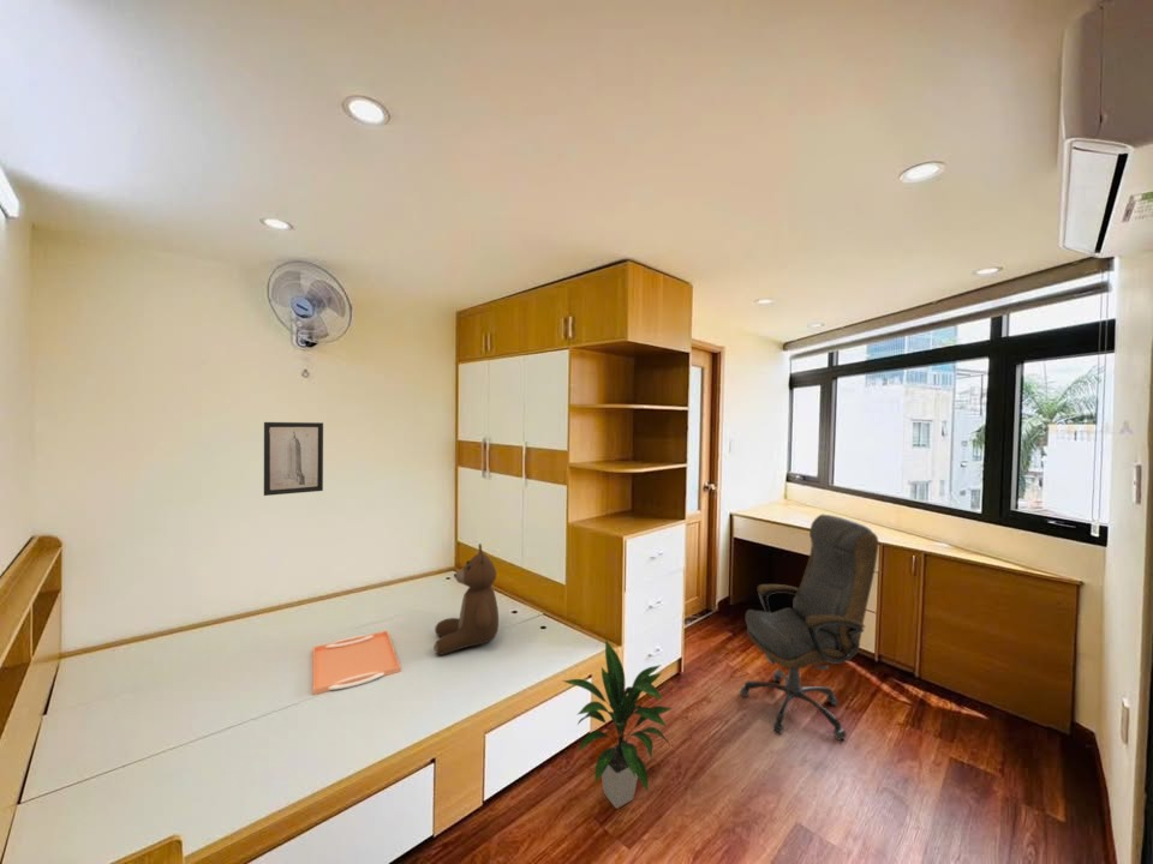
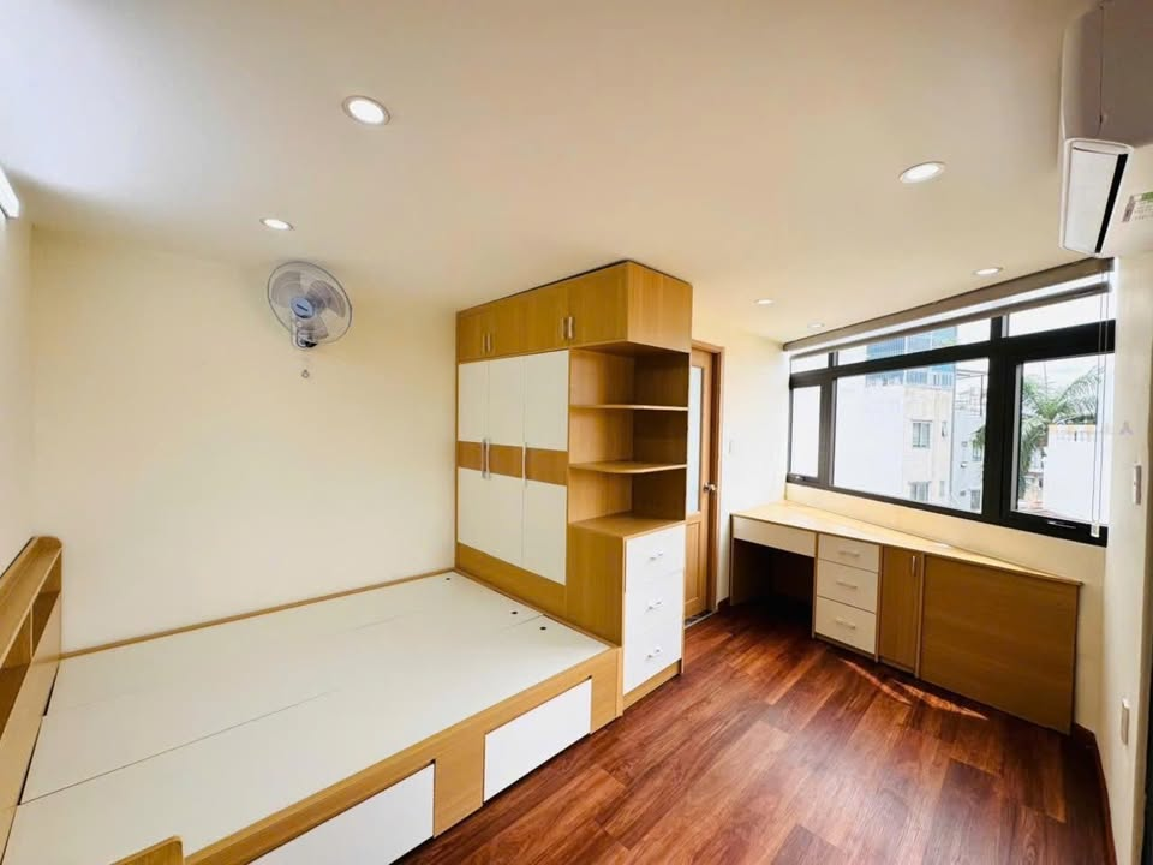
- serving tray [312,630,401,696]
- indoor plant [561,637,674,810]
- bear [432,542,500,656]
- office chair [739,514,879,742]
- wall art [263,421,324,497]
